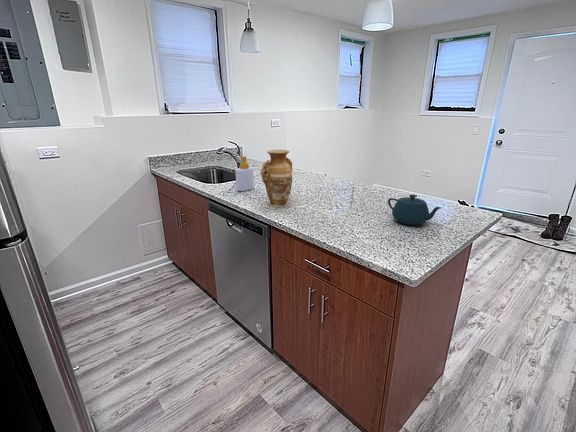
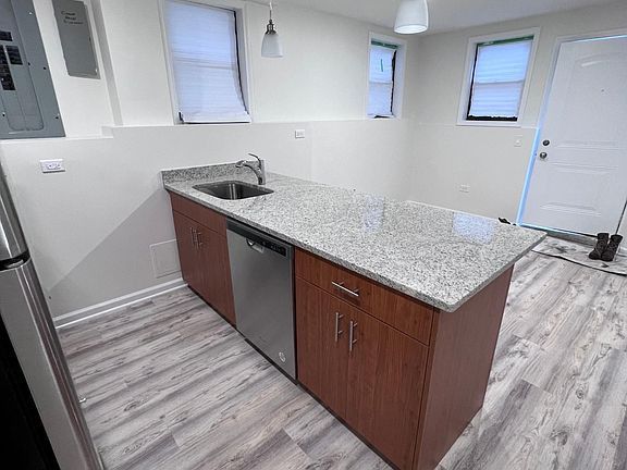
- teapot [387,194,442,226]
- soap bottle [235,155,255,192]
- vase [259,149,293,208]
